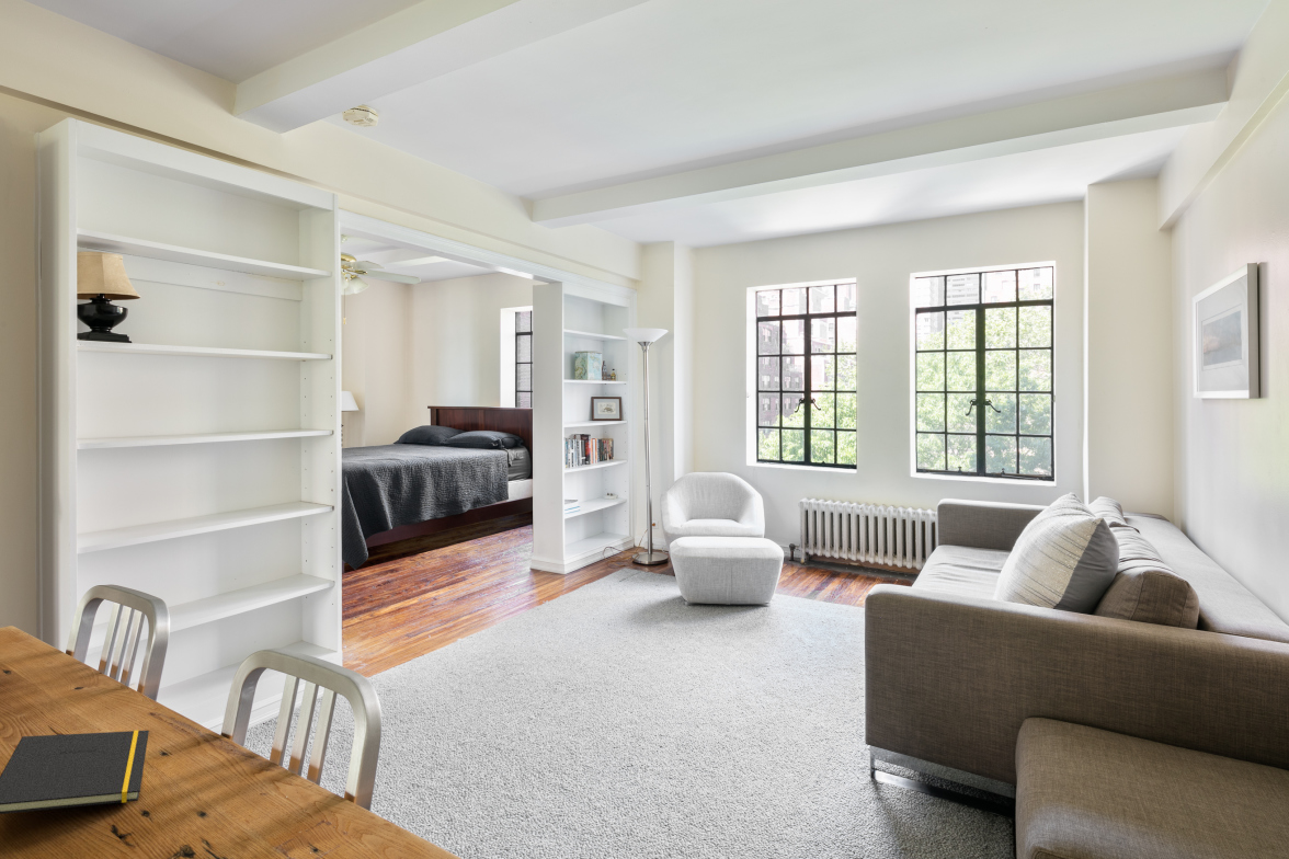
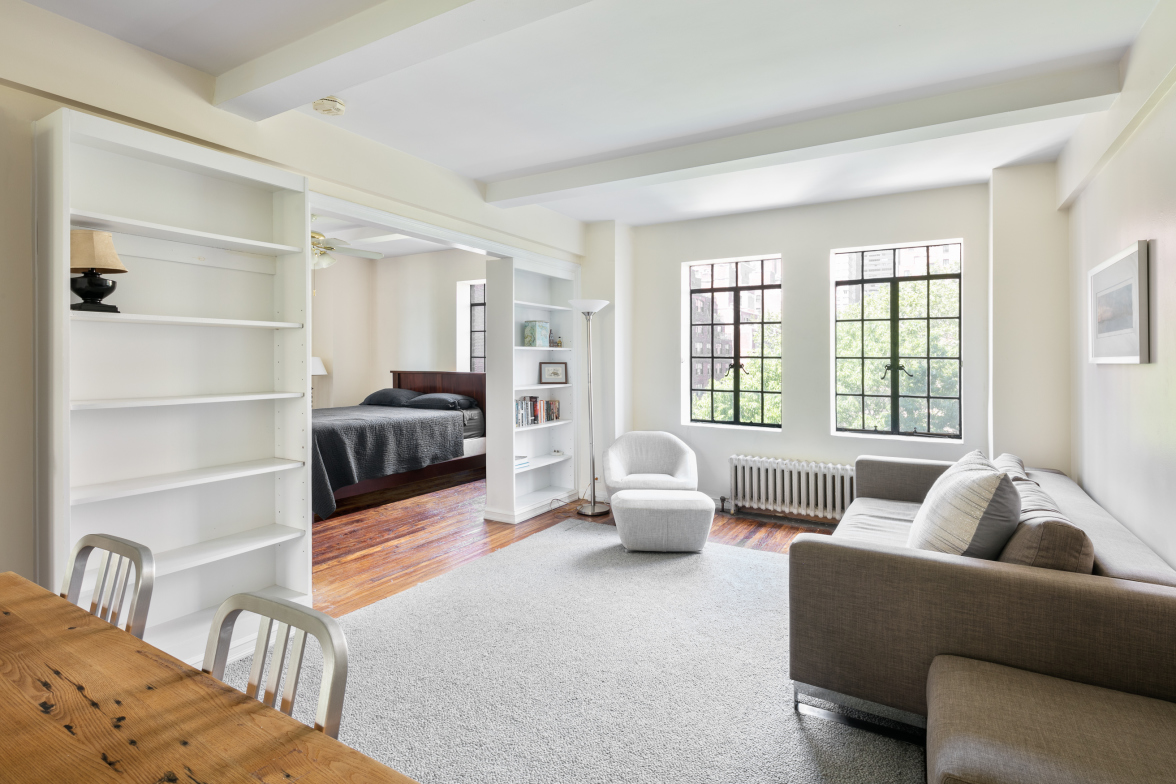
- notepad [0,730,150,815]
